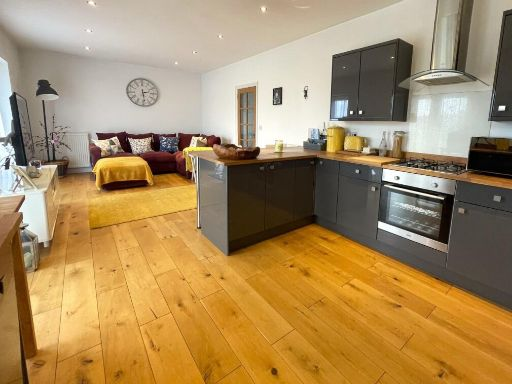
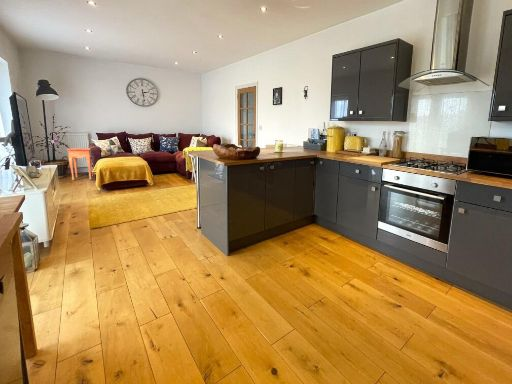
+ side table [66,147,94,181]
